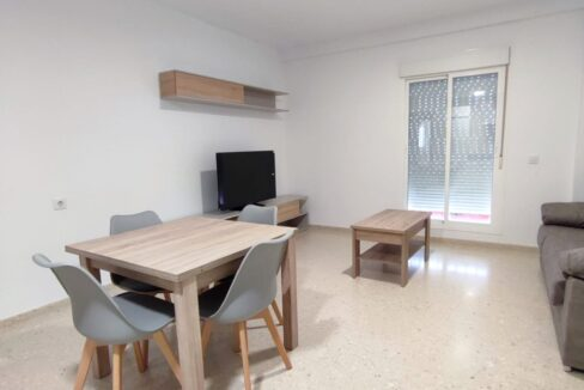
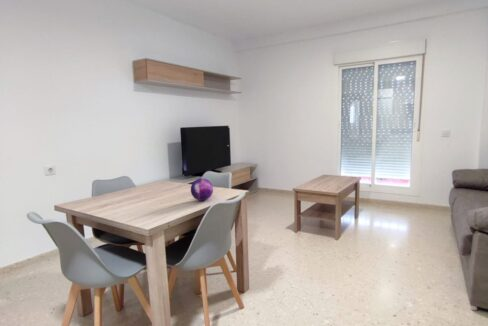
+ decorative orb [190,177,214,202]
